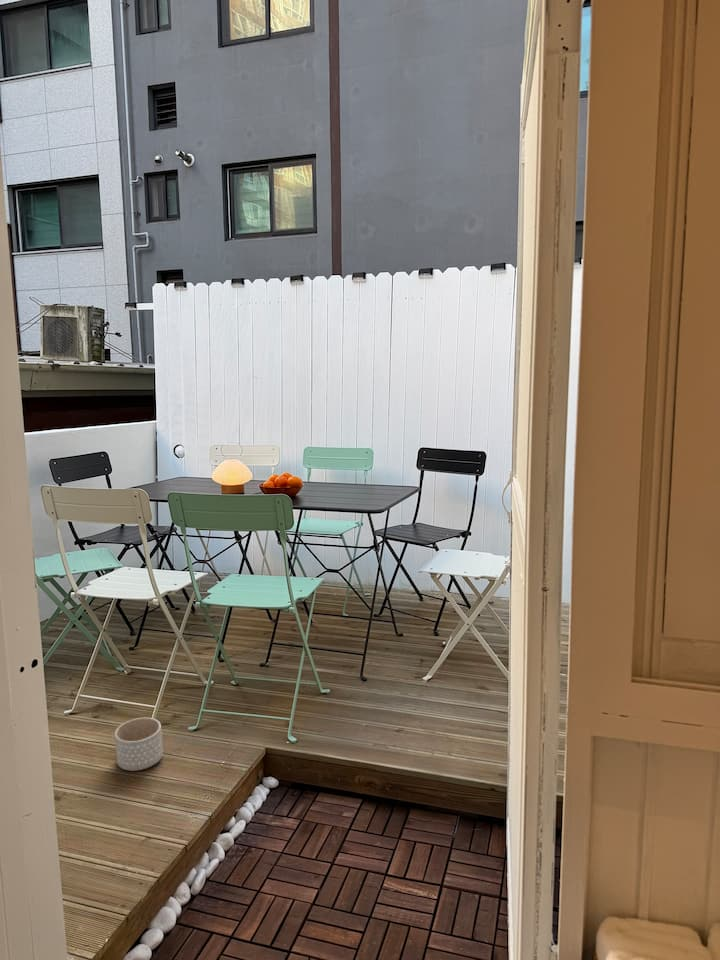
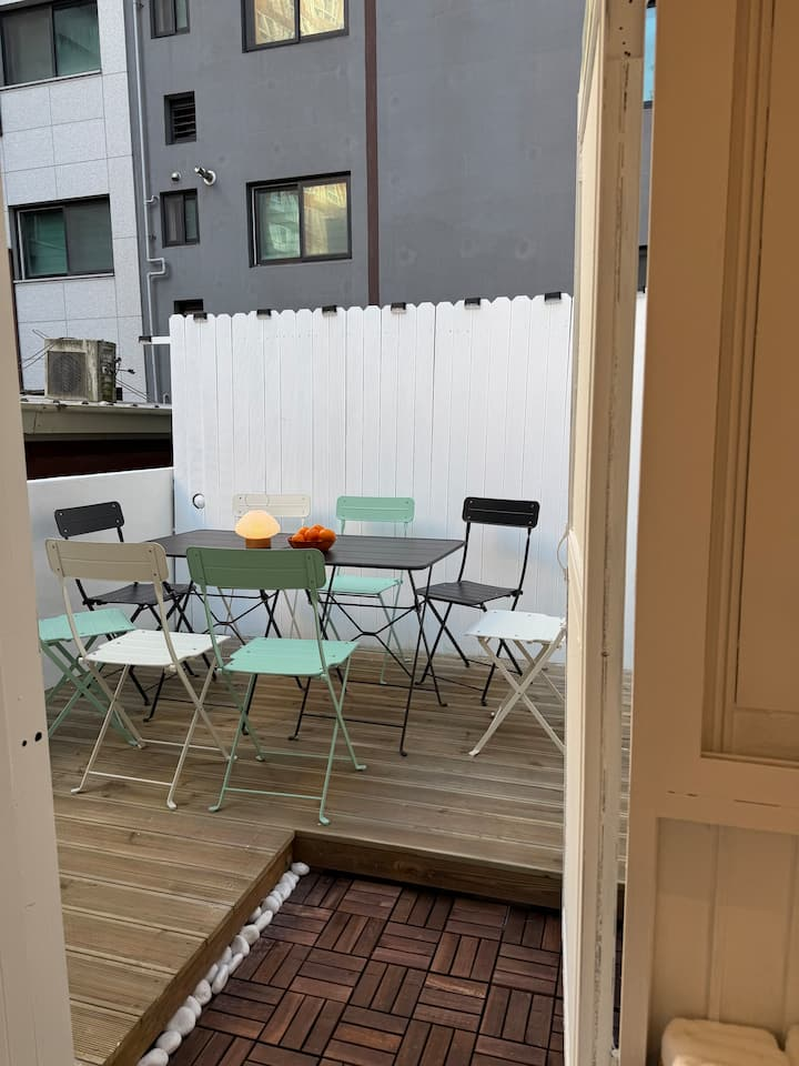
- planter [114,717,164,772]
